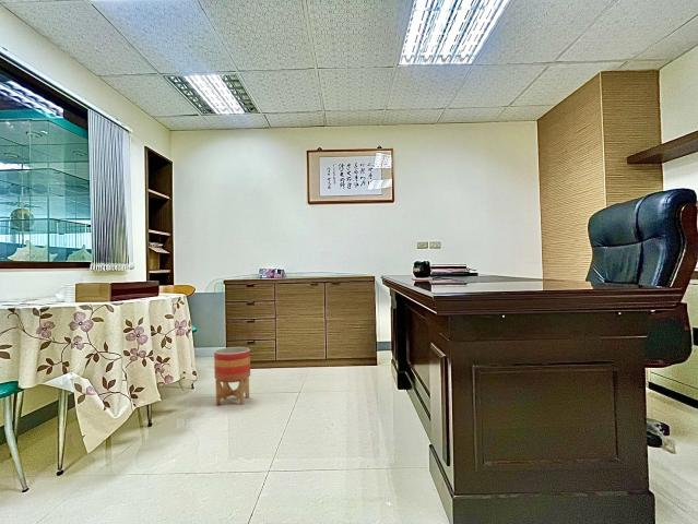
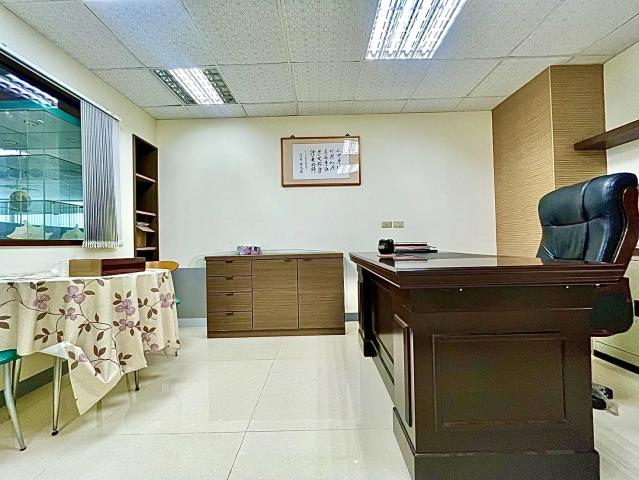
- planter [213,346,251,406]
